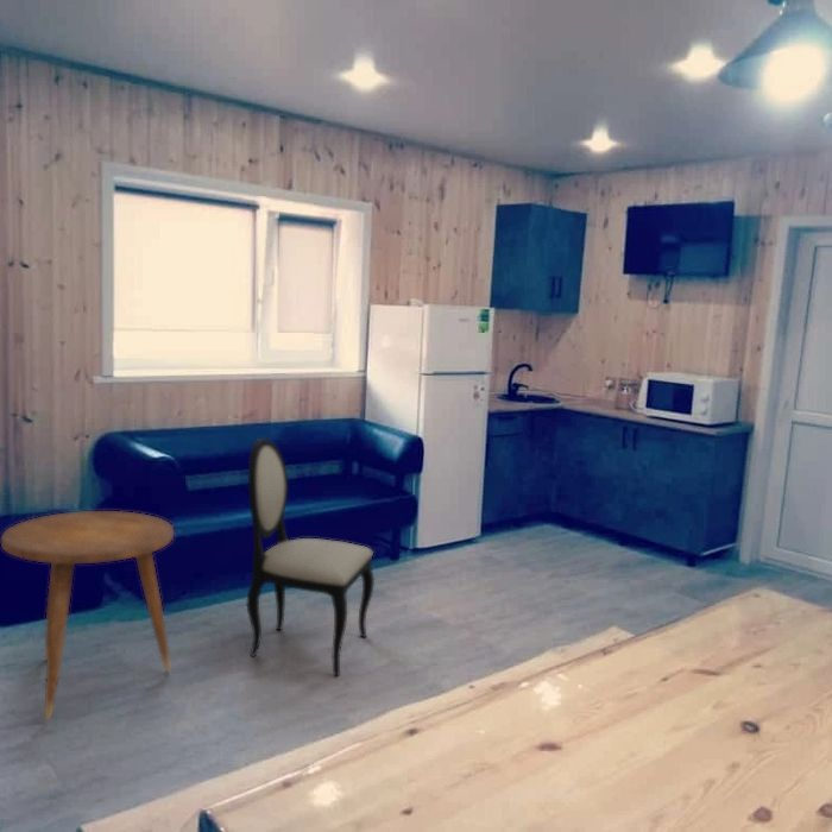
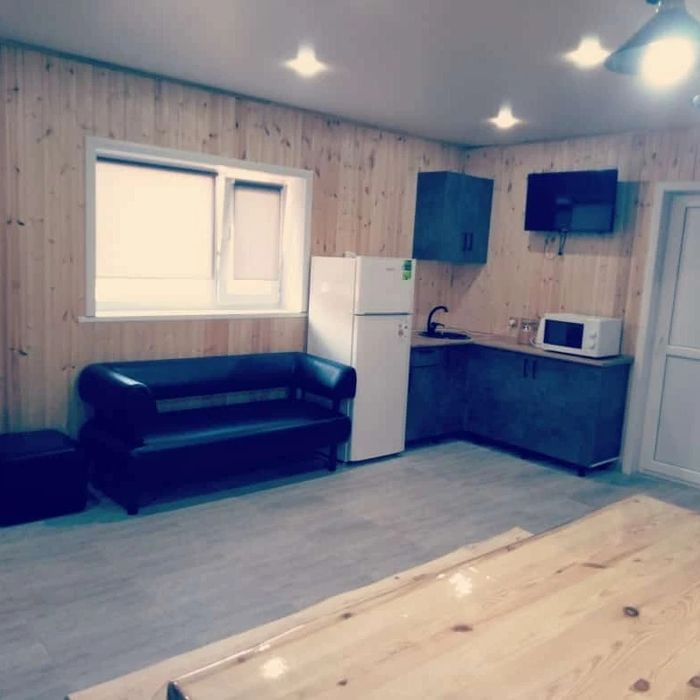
- dining chair [246,437,376,677]
- side table [0,510,175,723]
